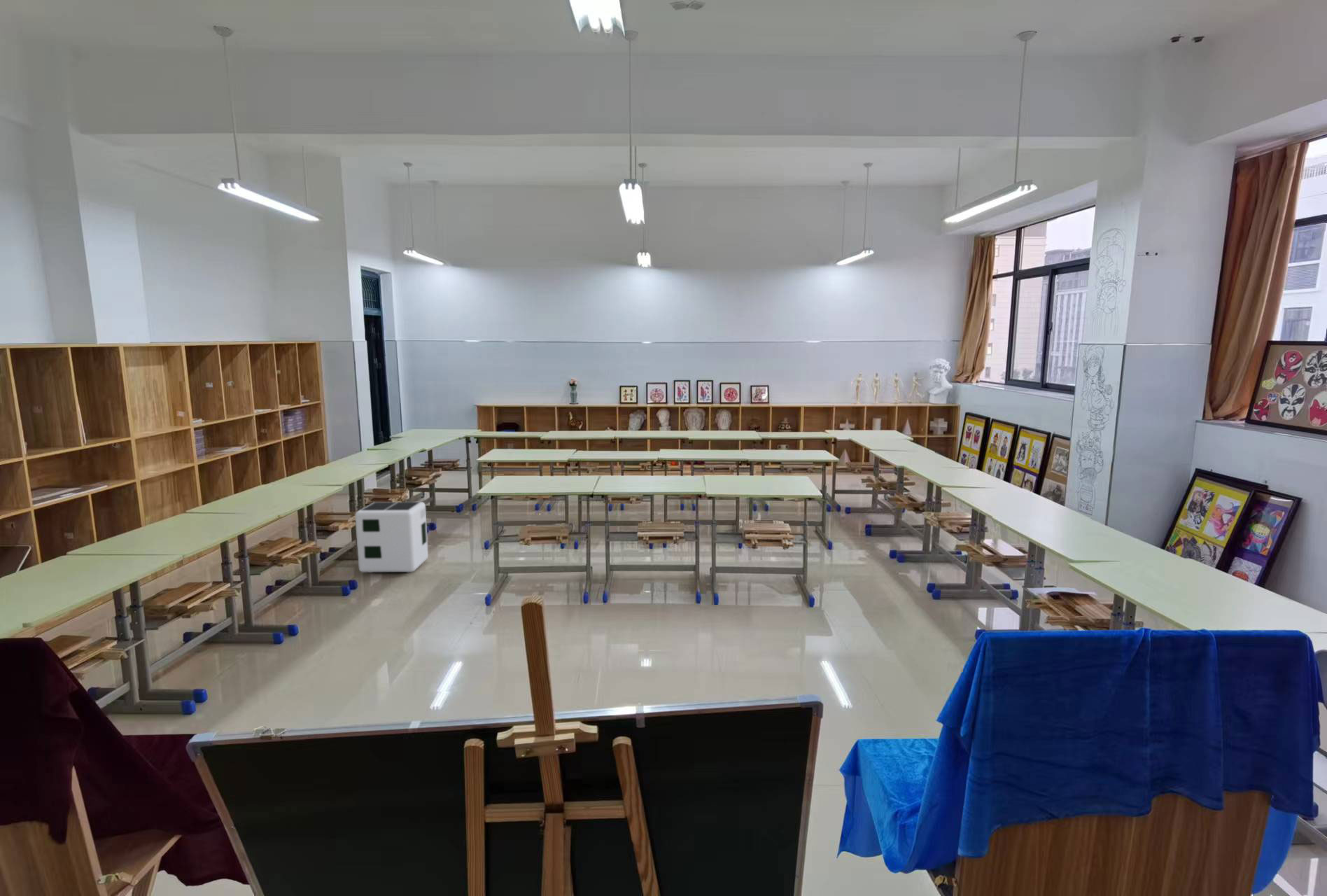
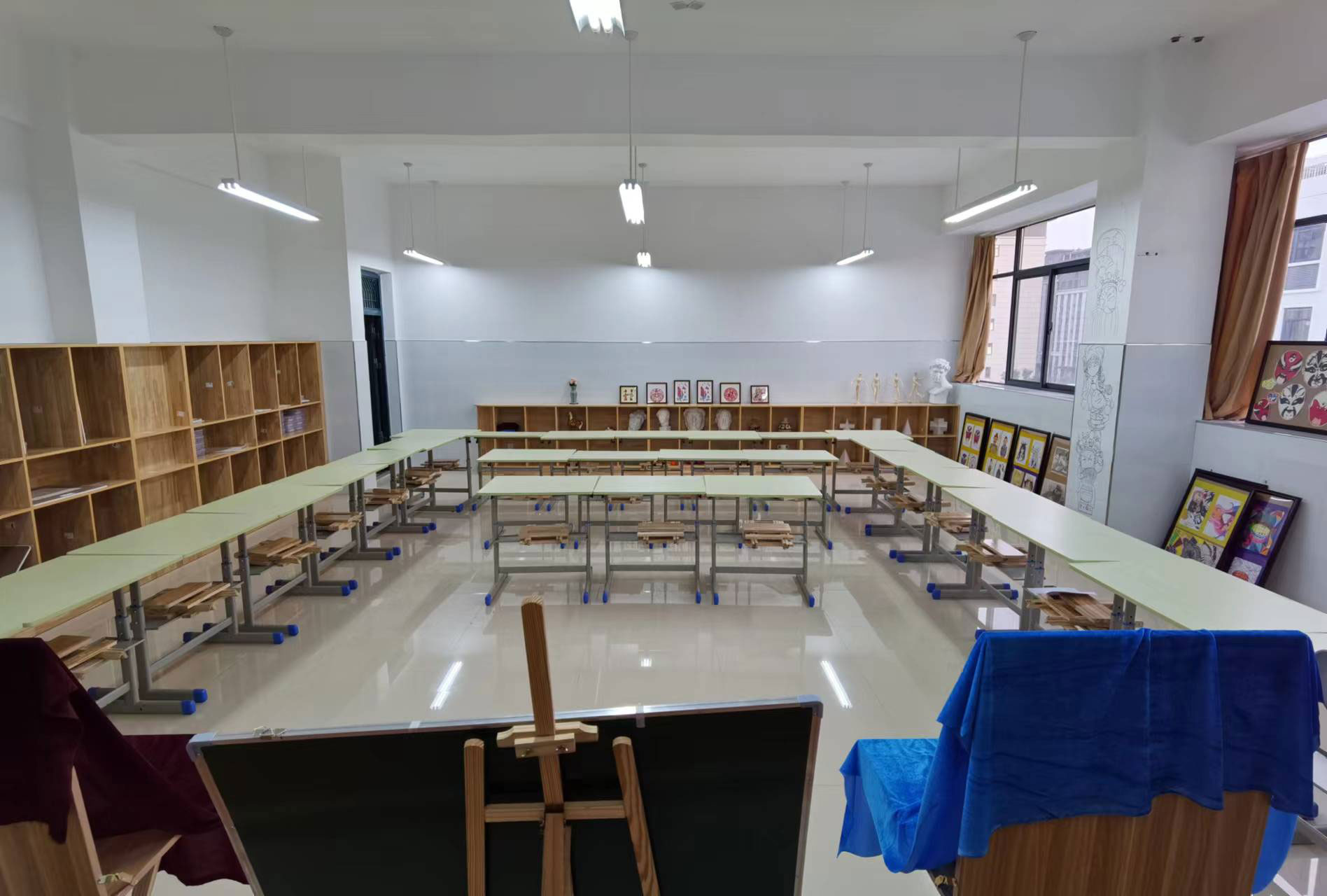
- air purifier [355,501,429,573]
